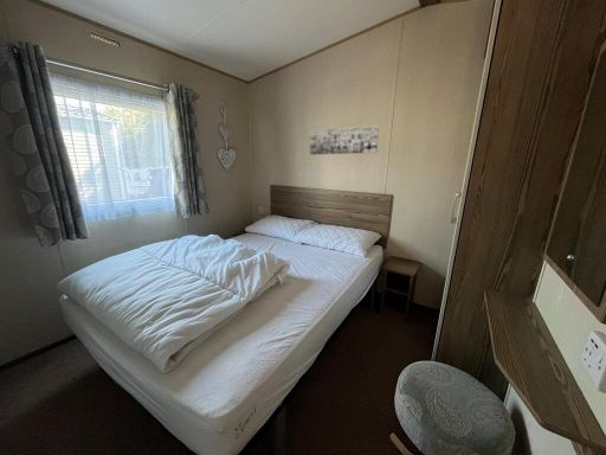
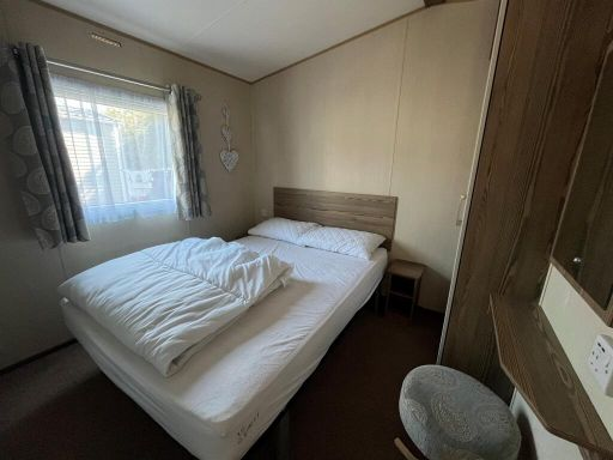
- wall art [309,123,380,156]
